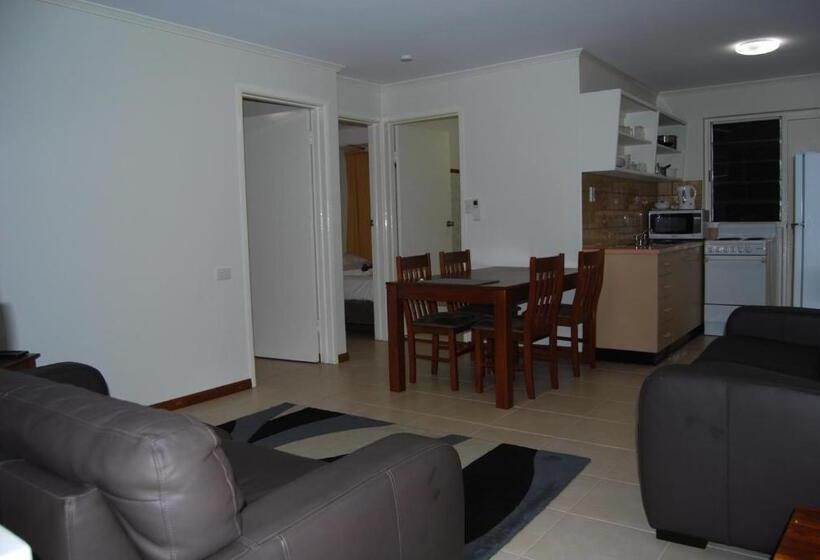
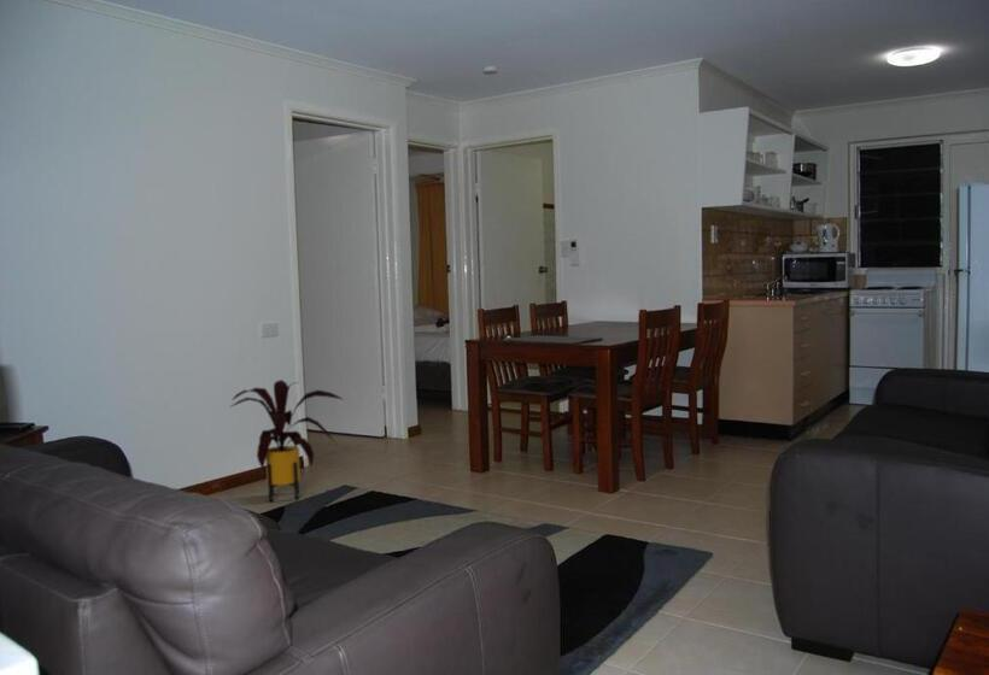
+ house plant [229,378,345,503]
